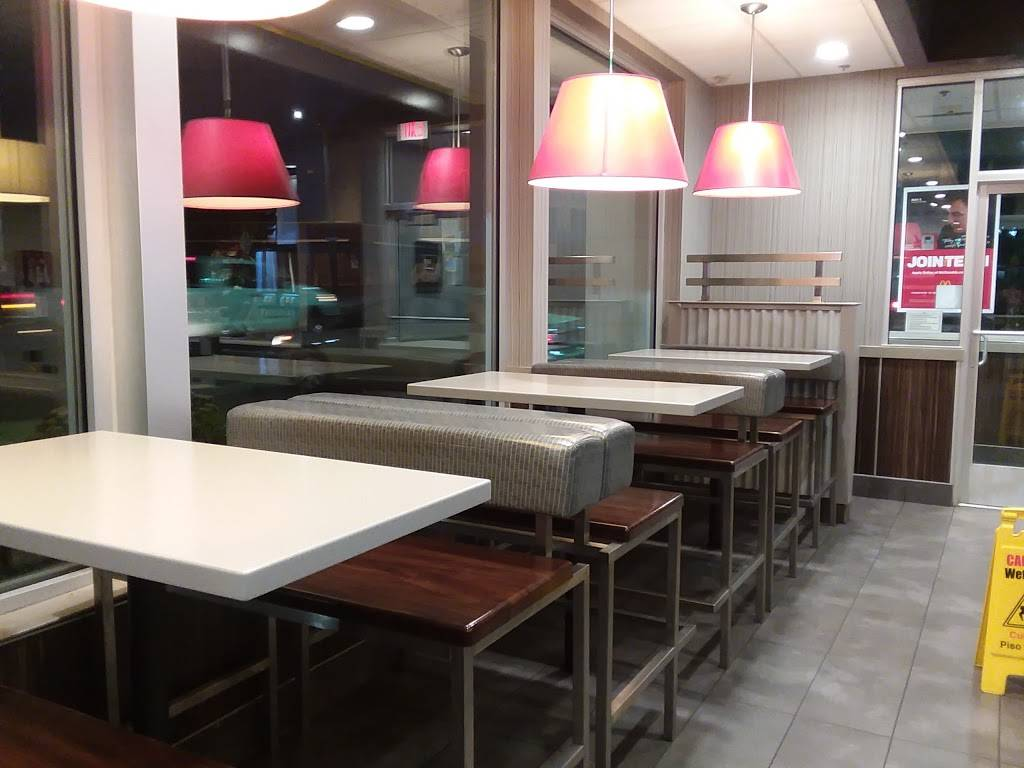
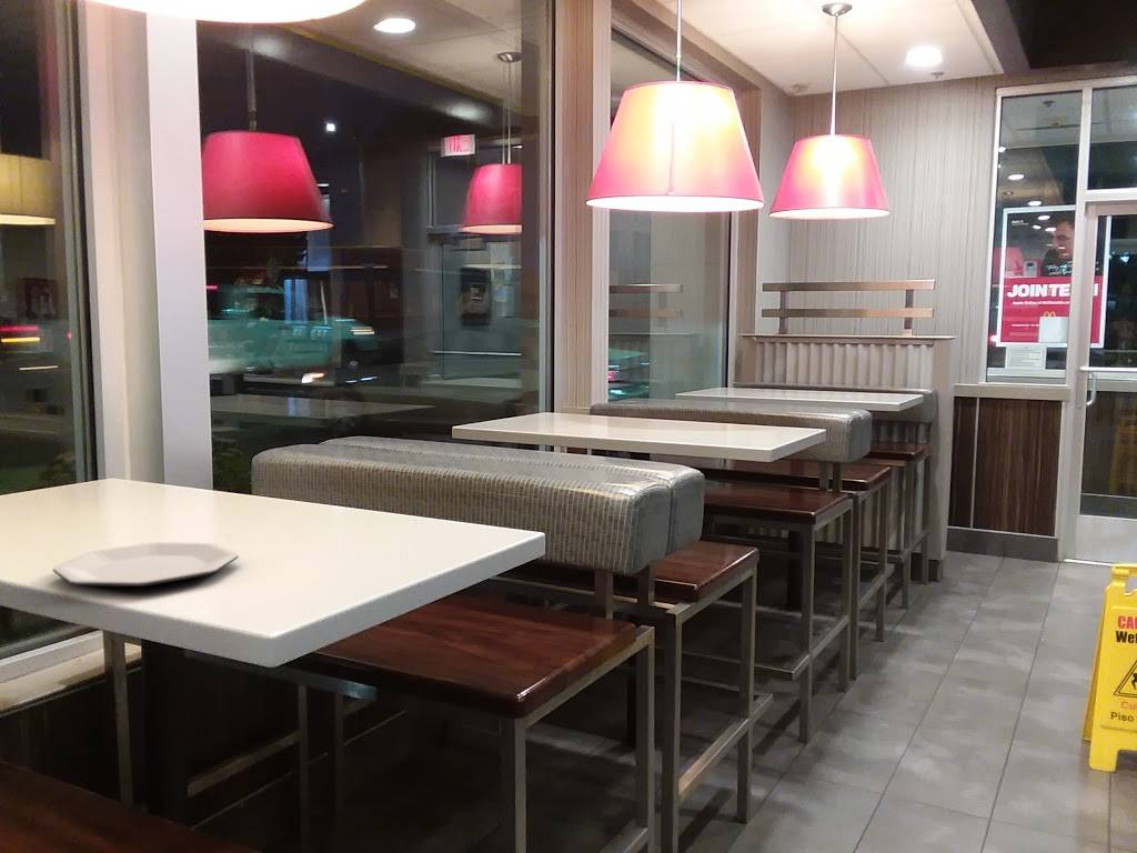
+ plate [52,541,240,588]
